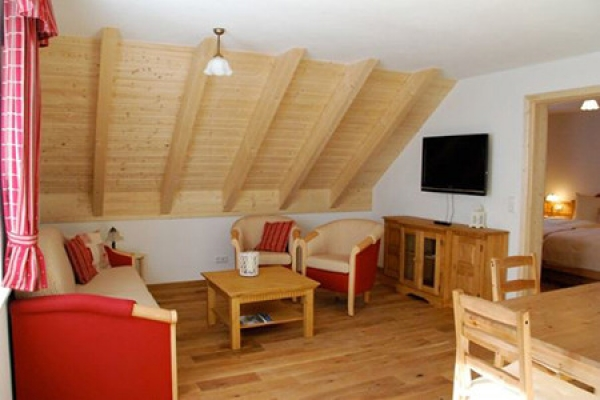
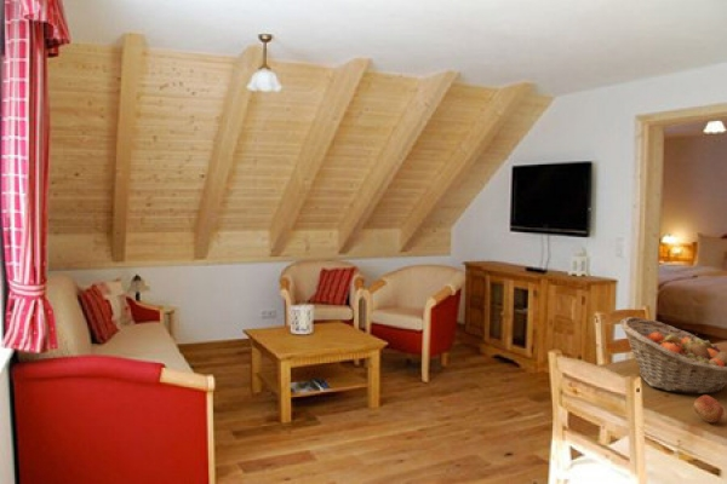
+ apple [693,394,725,424]
+ fruit basket [619,316,727,394]
